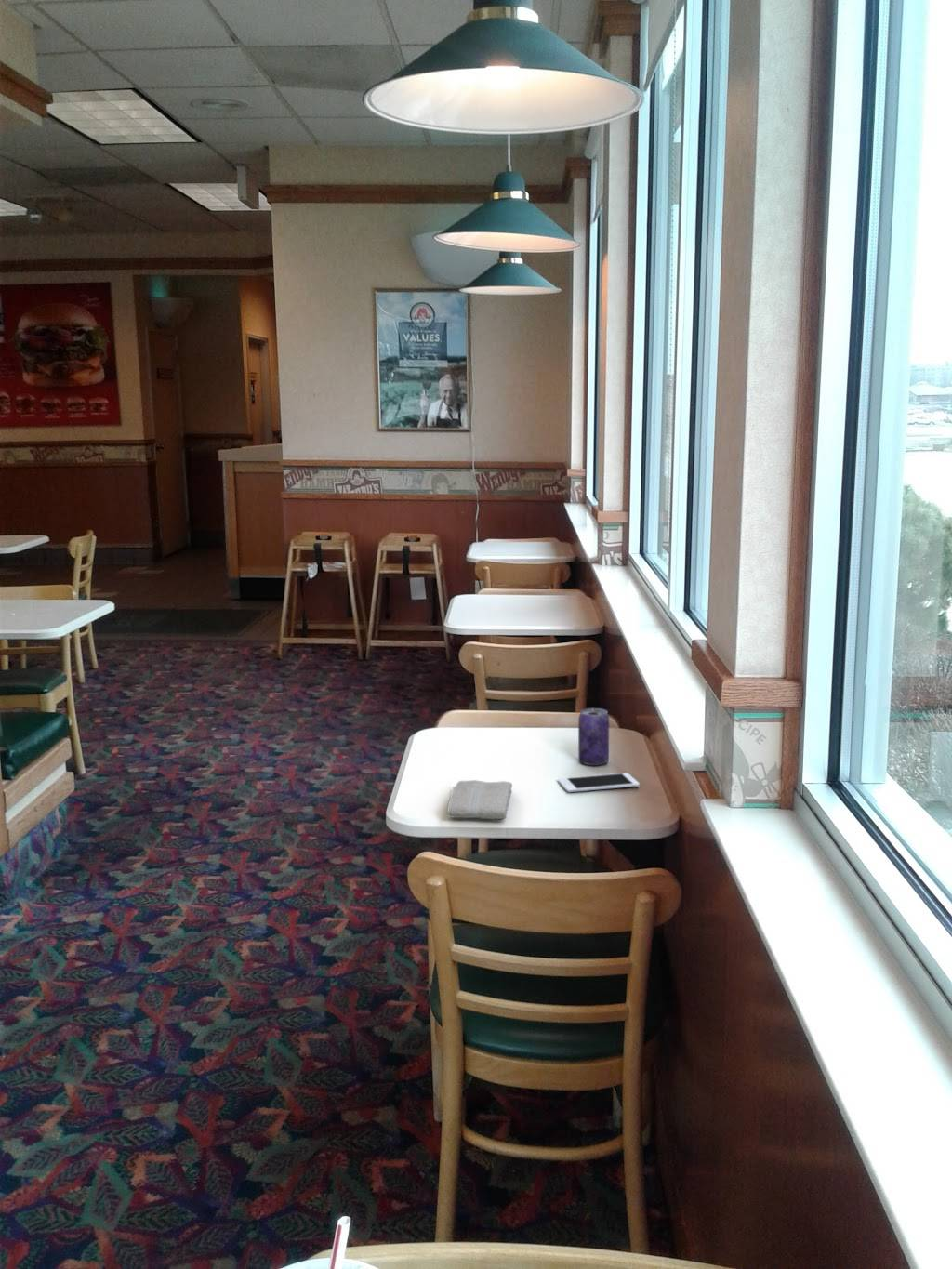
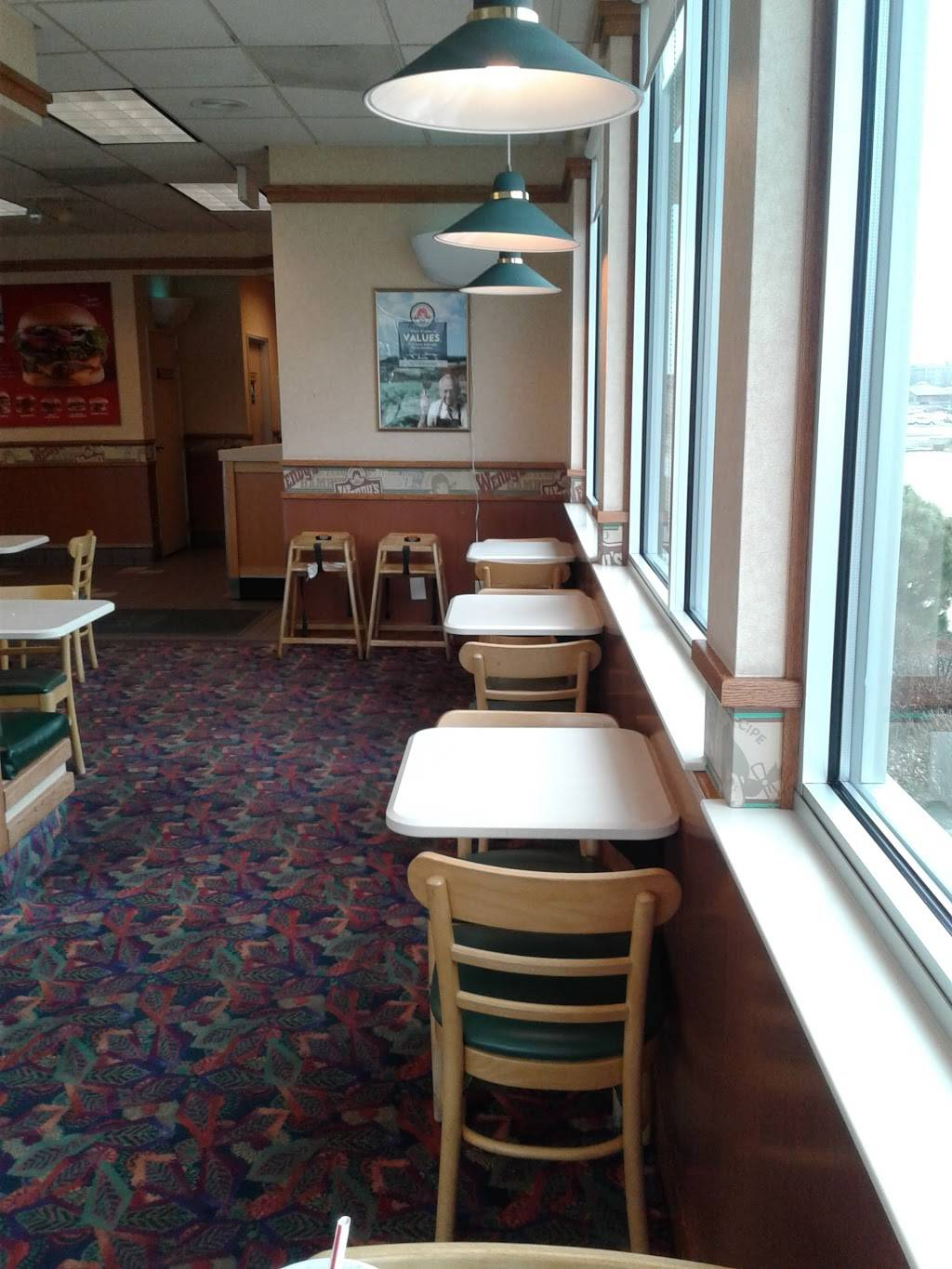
- washcloth [446,779,513,820]
- beverage can [577,707,610,766]
- cell phone [557,772,641,793]
